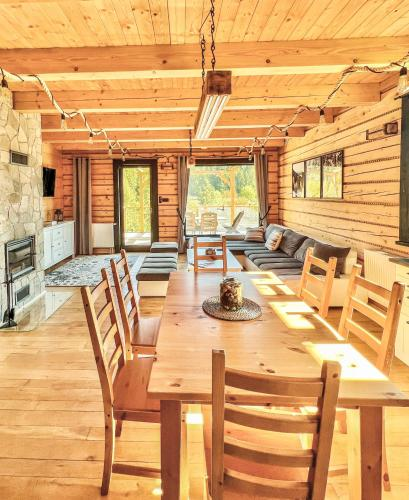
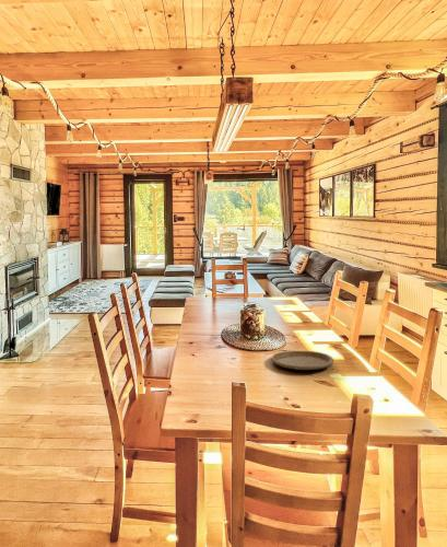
+ plate [270,350,334,371]
